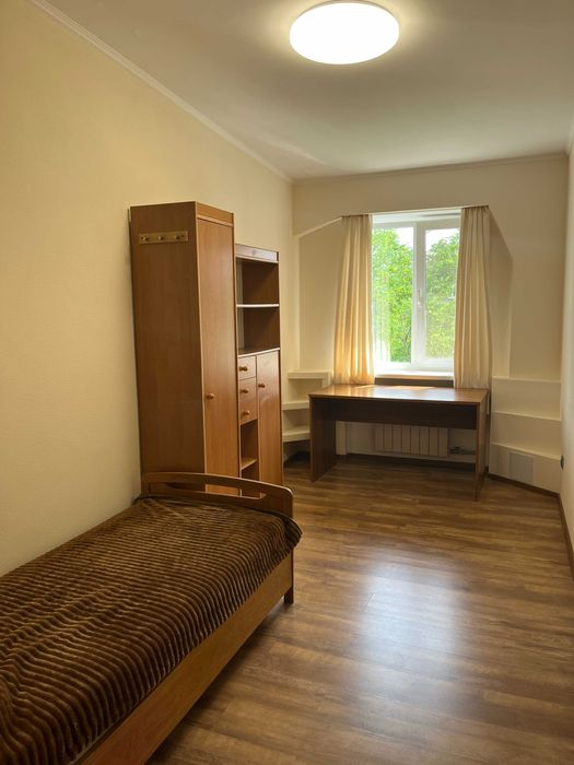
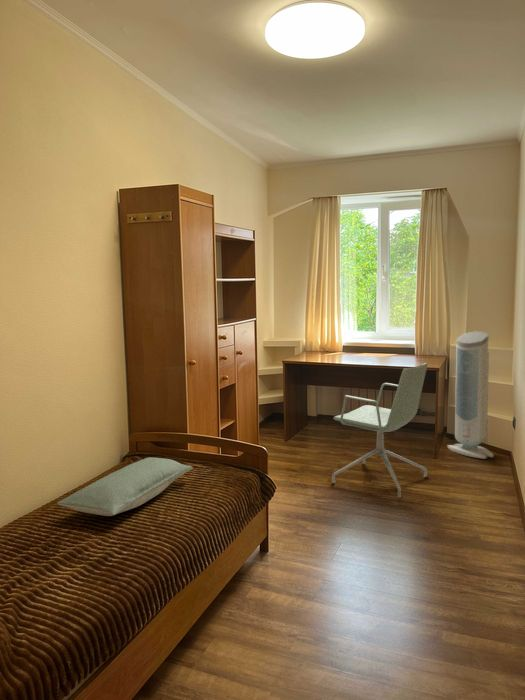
+ air purifier [446,330,495,460]
+ pillow [56,456,194,517]
+ office chair [331,362,429,498]
